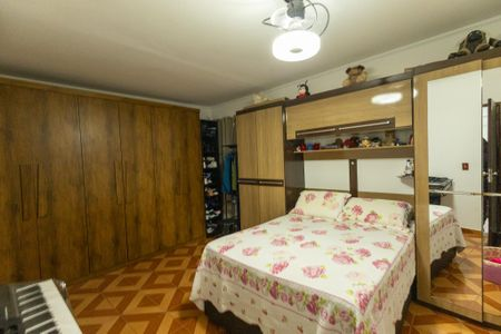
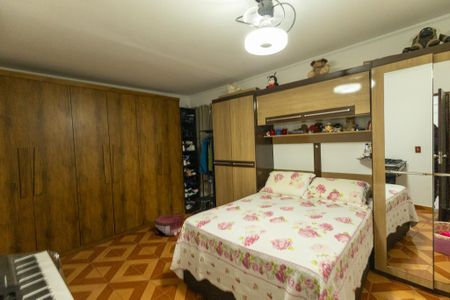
+ pouf [154,214,185,237]
